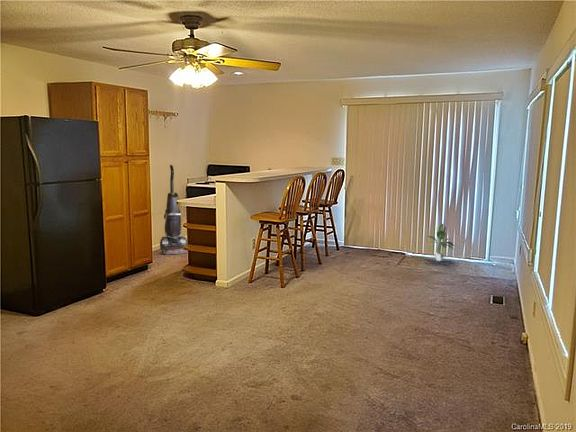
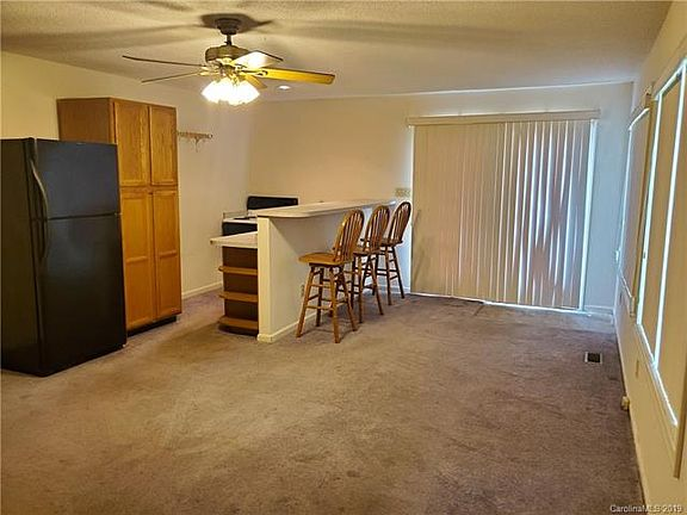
- potted plant [427,223,455,262]
- vacuum cleaner [159,164,188,256]
